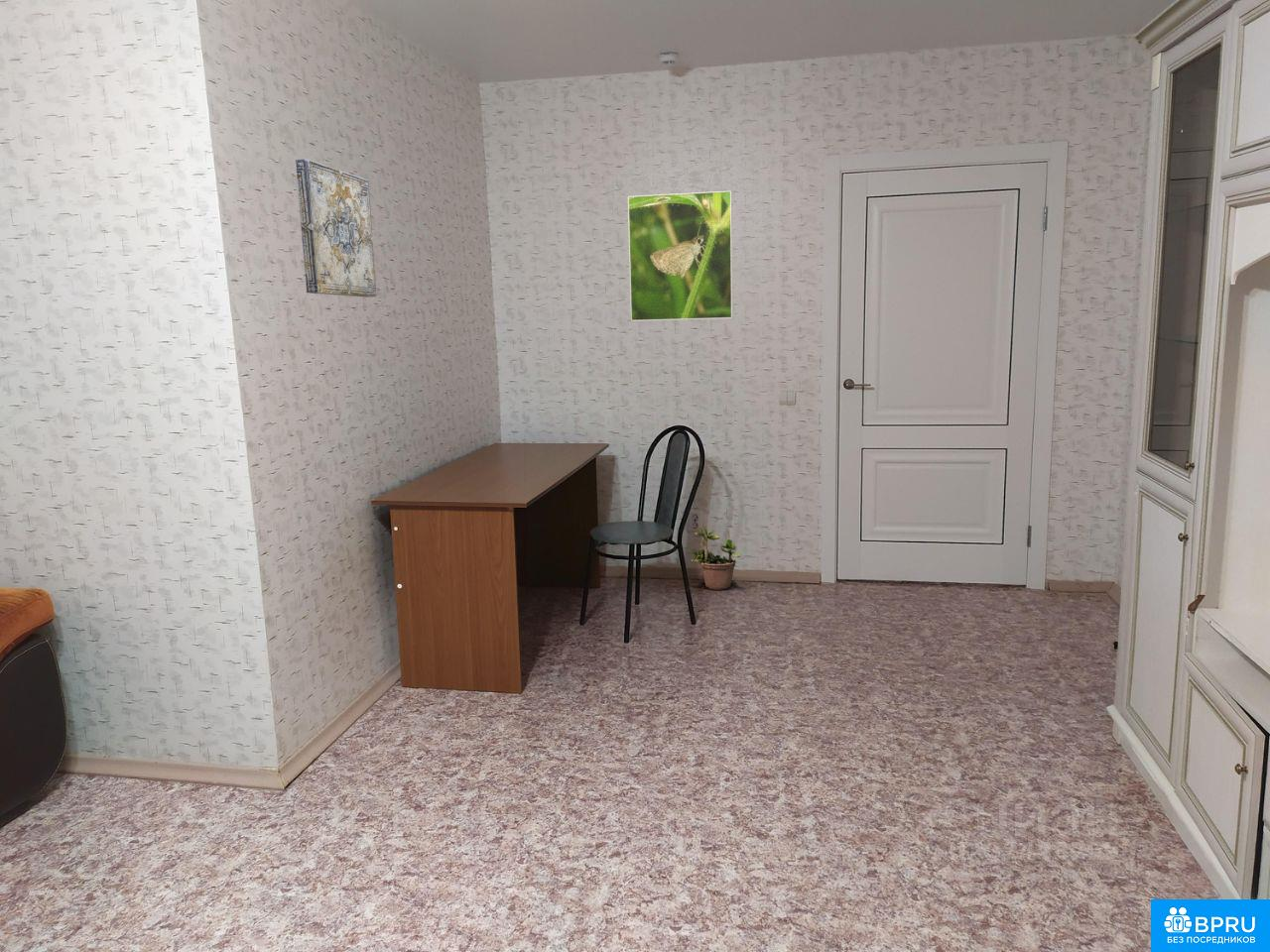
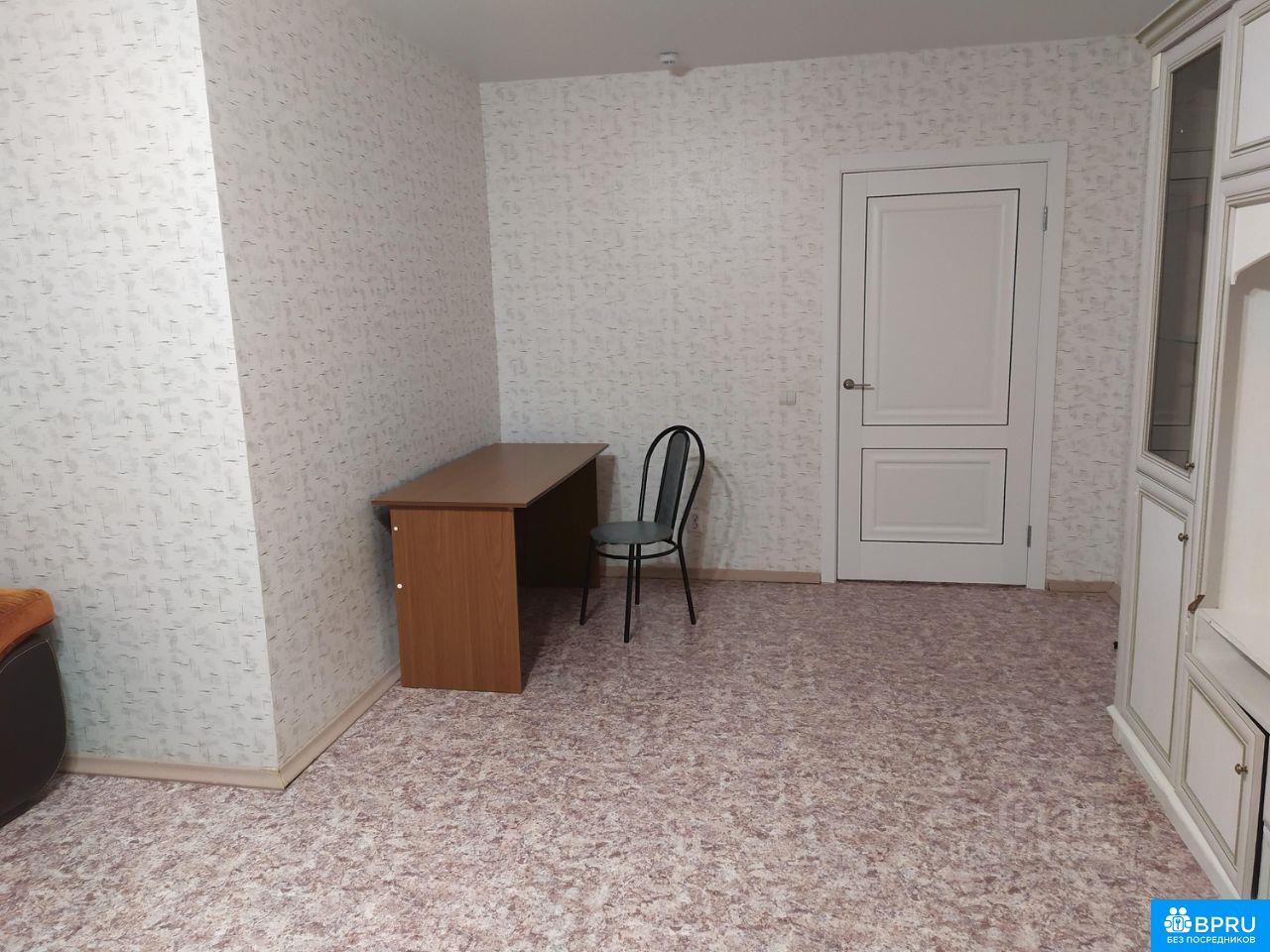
- wall art [295,158,377,298]
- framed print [627,189,733,322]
- potted plant [690,525,742,591]
